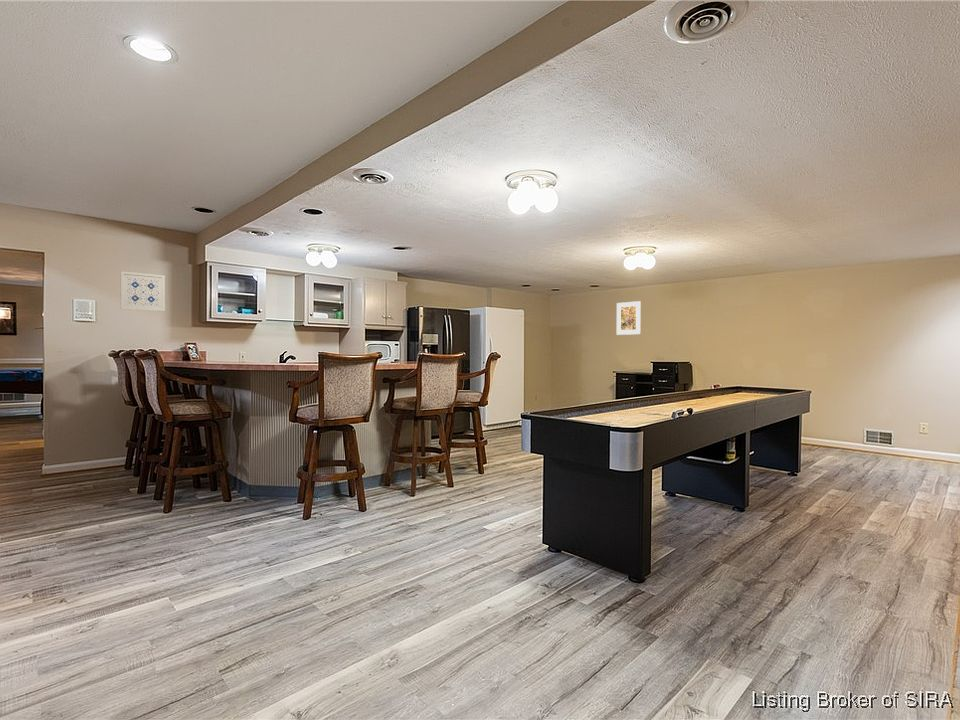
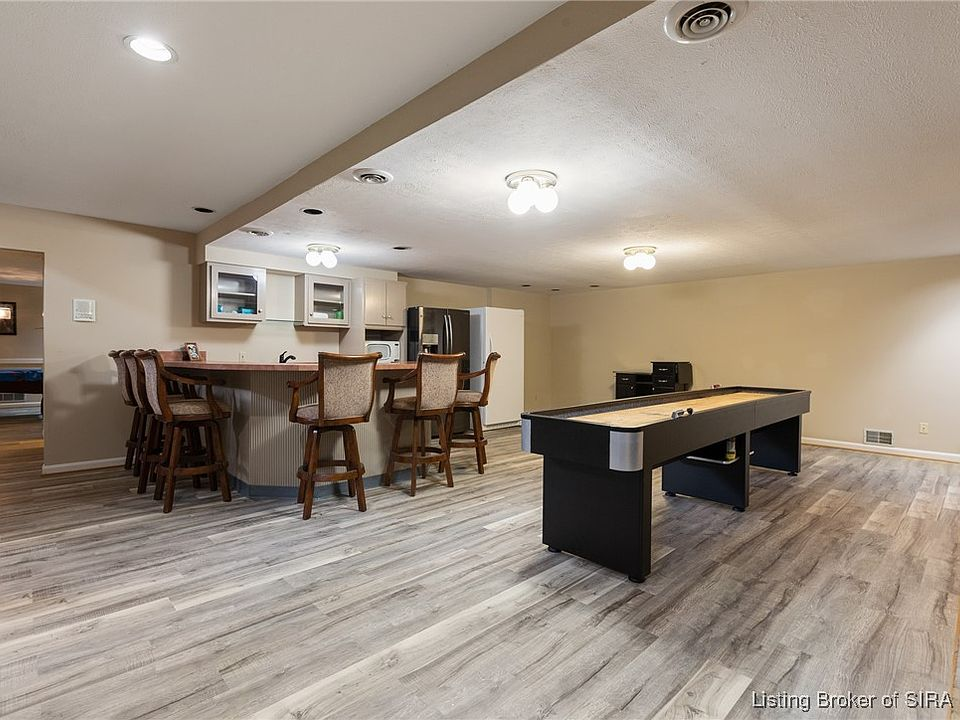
- wall art [120,271,166,312]
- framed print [616,300,642,336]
